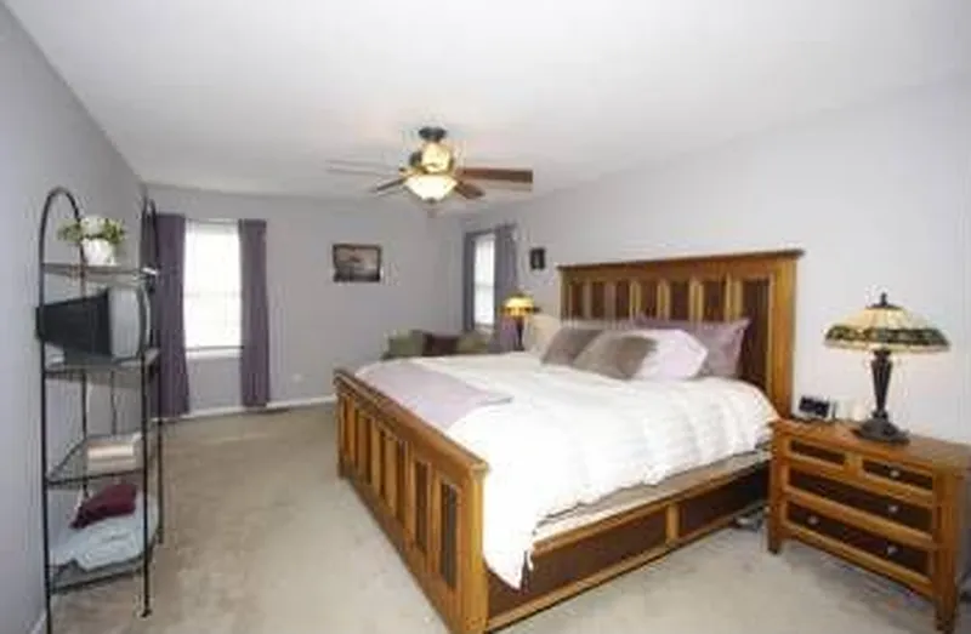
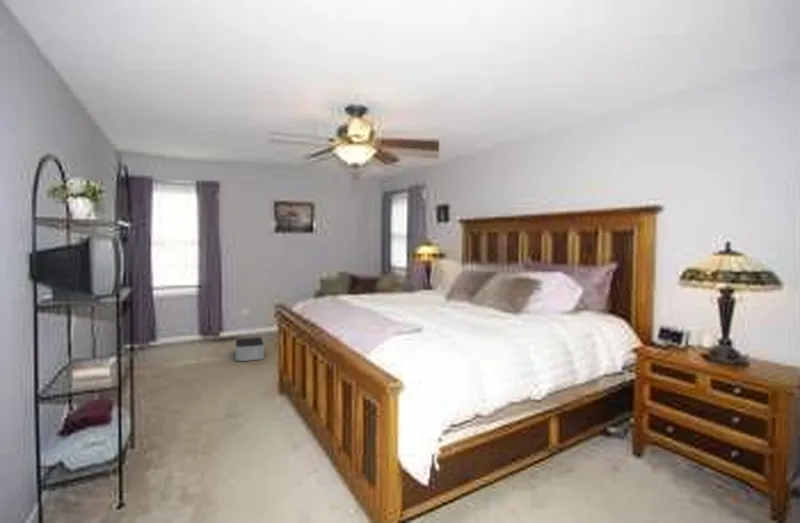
+ storage bin [234,336,265,362]
